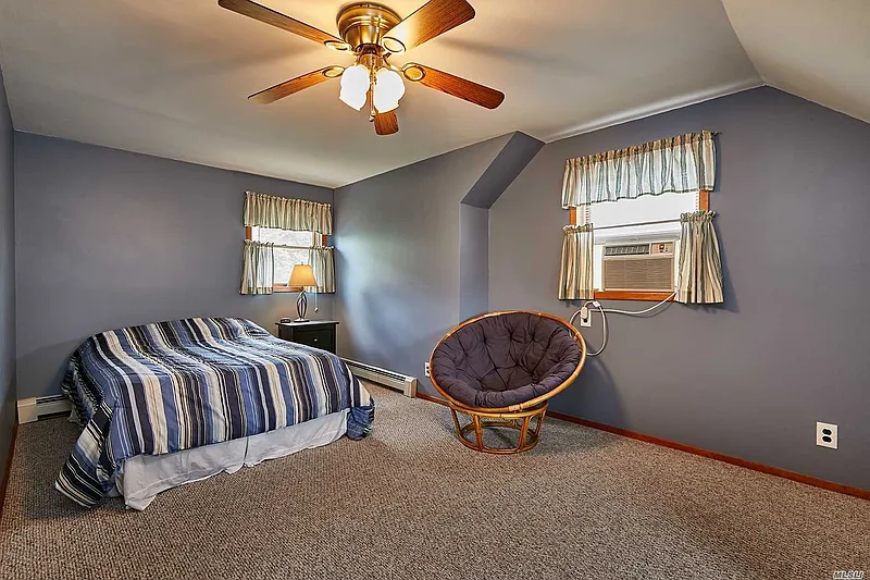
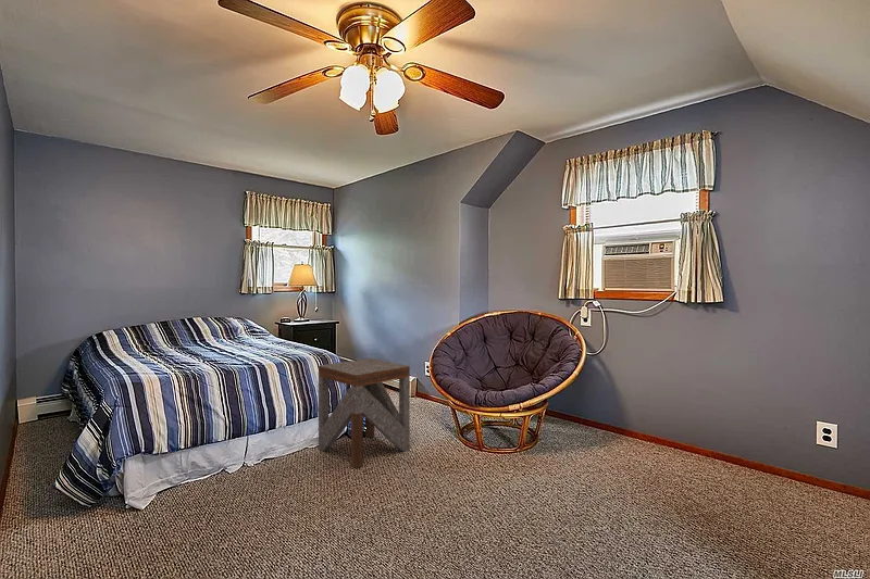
+ side table [318,357,411,469]
